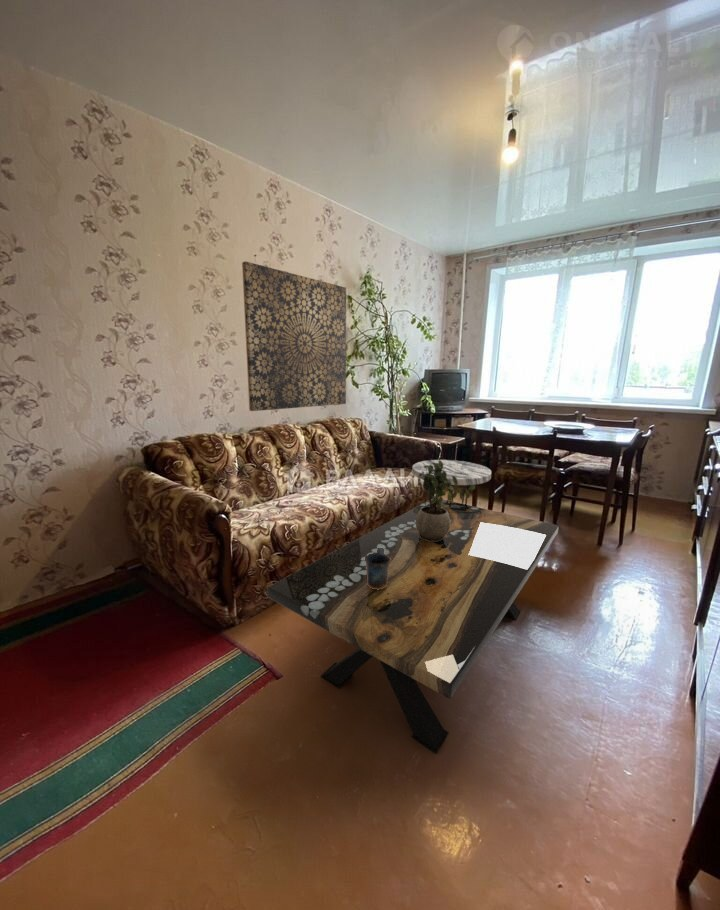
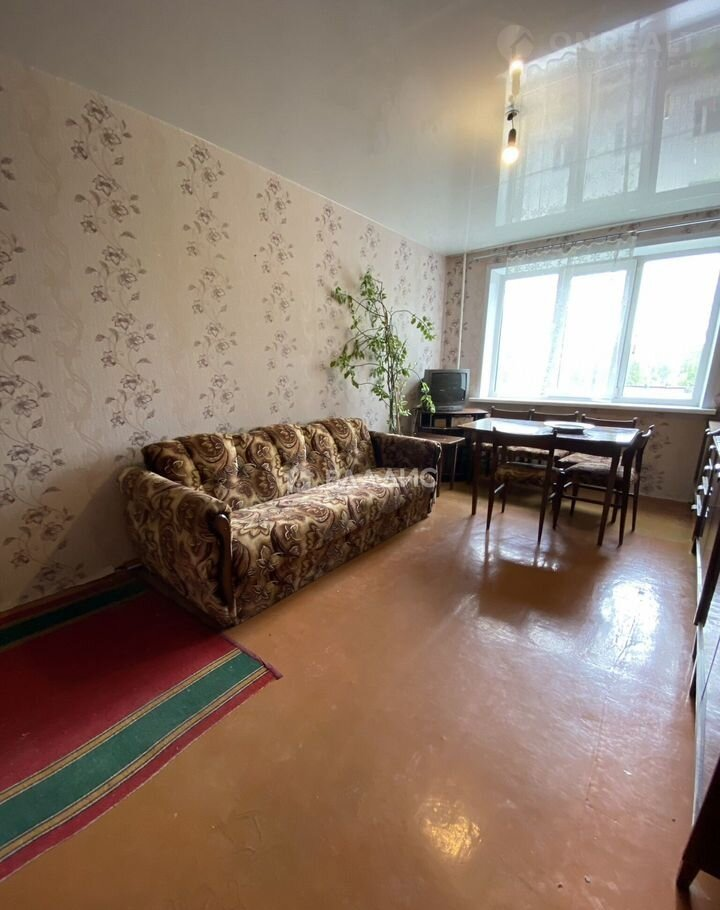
- coffee table [266,497,560,754]
- potted plant [416,459,476,542]
- mug [365,548,391,590]
- wall art [241,260,347,412]
- side table [411,459,492,505]
